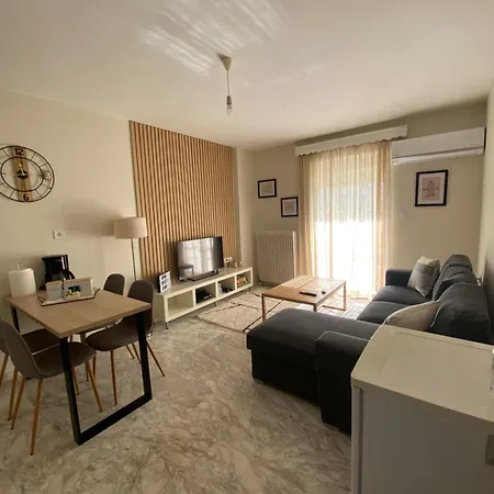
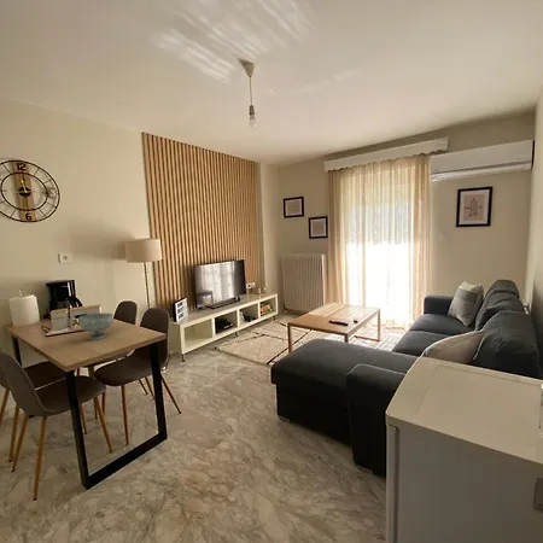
+ bowl [77,311,115,340]
